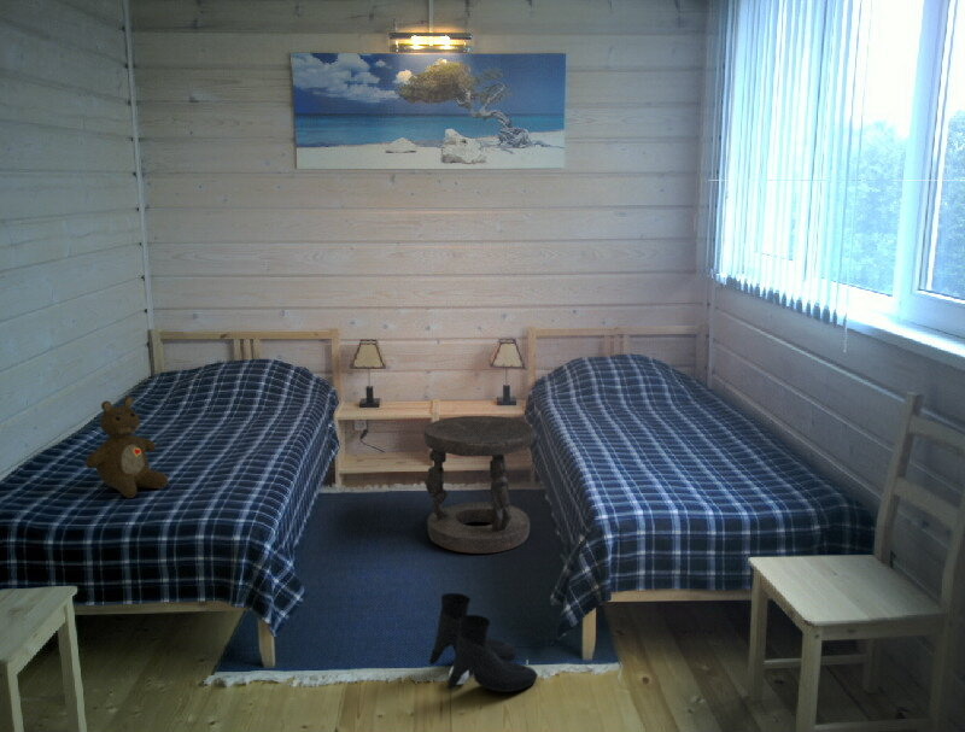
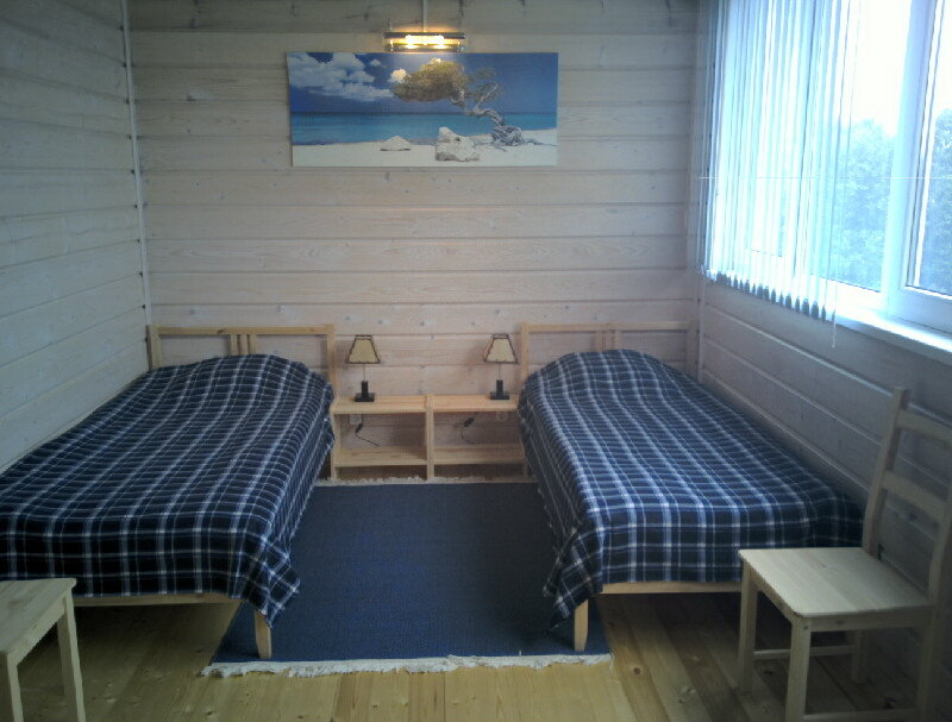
- boots [428,592,539,693]
- stool [422,415,534,555]
- teddy bear [84,396,169,499]
